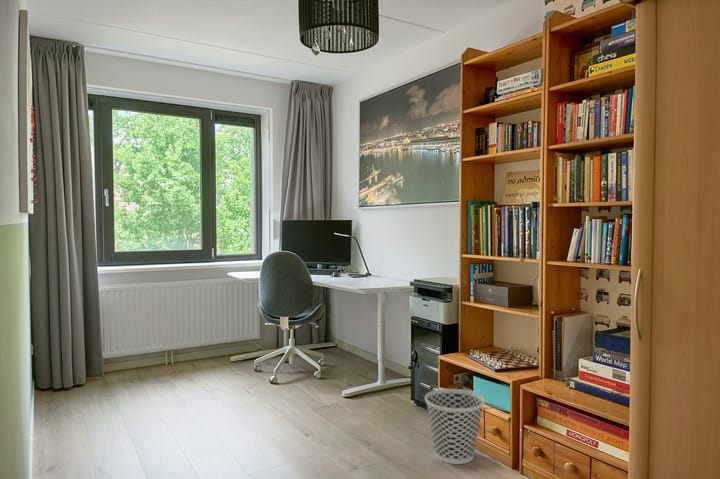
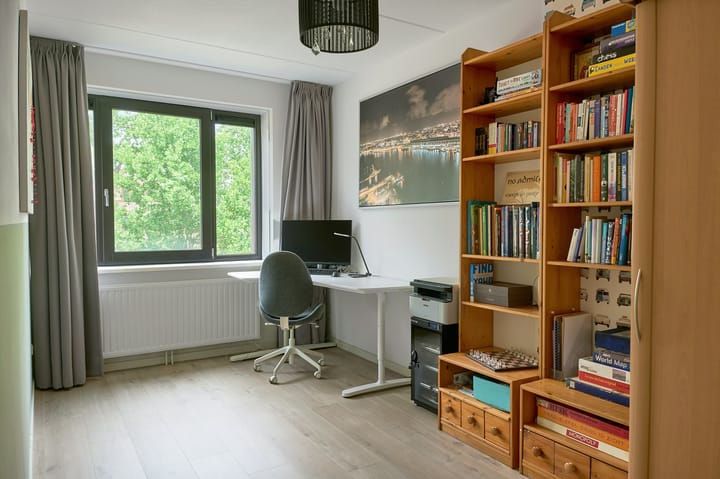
- wastebasket [424,388,485,465]
